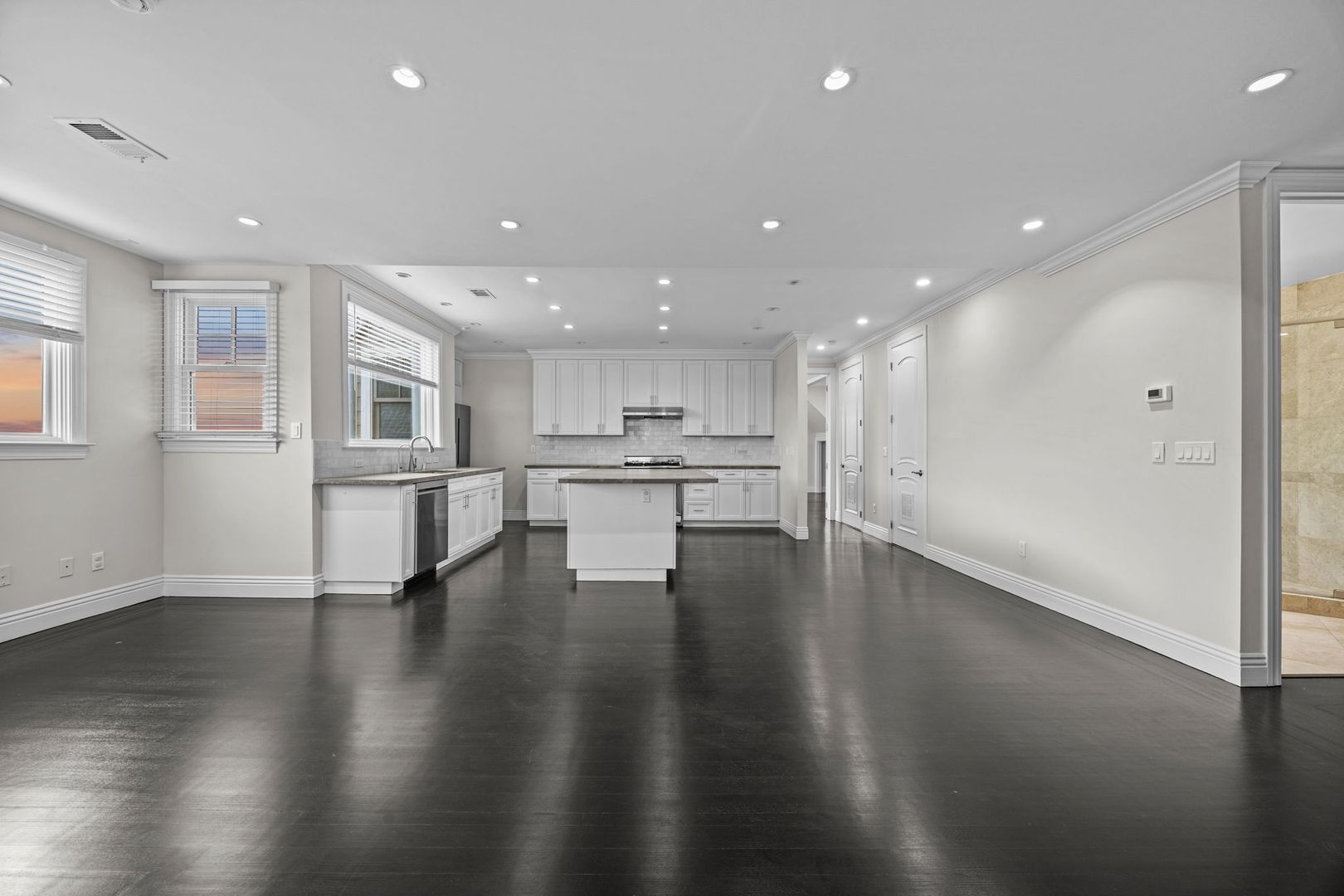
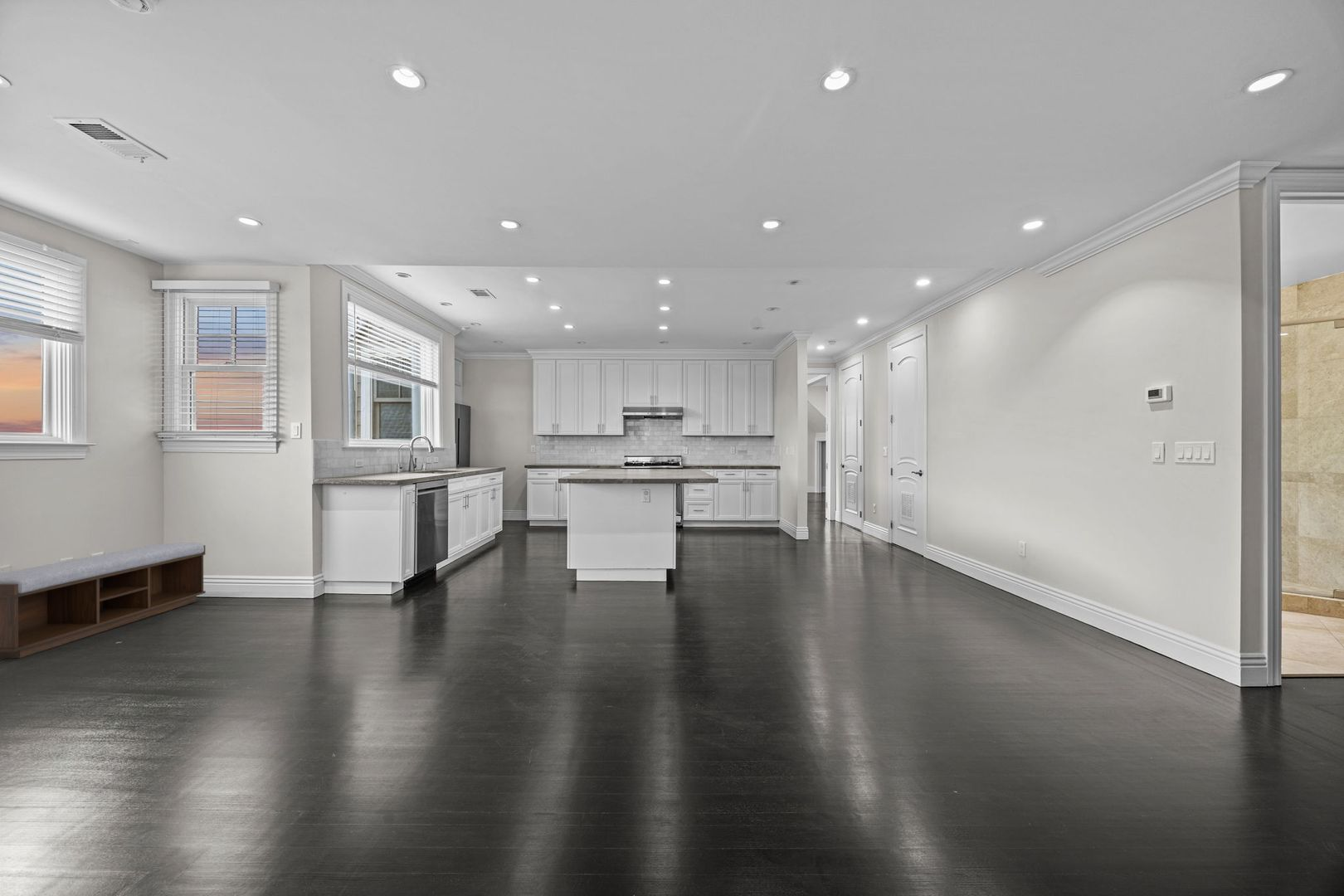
+ bench [0,542,207,659]
